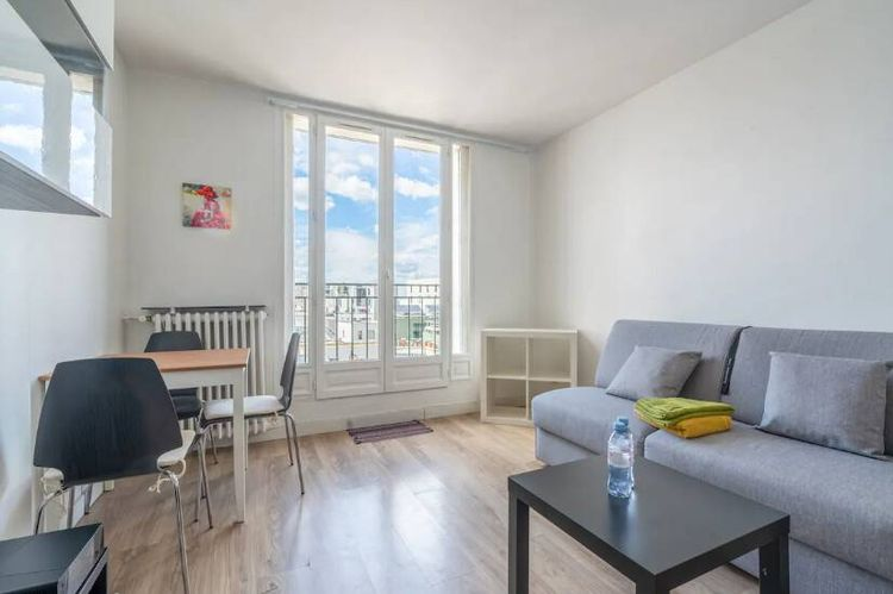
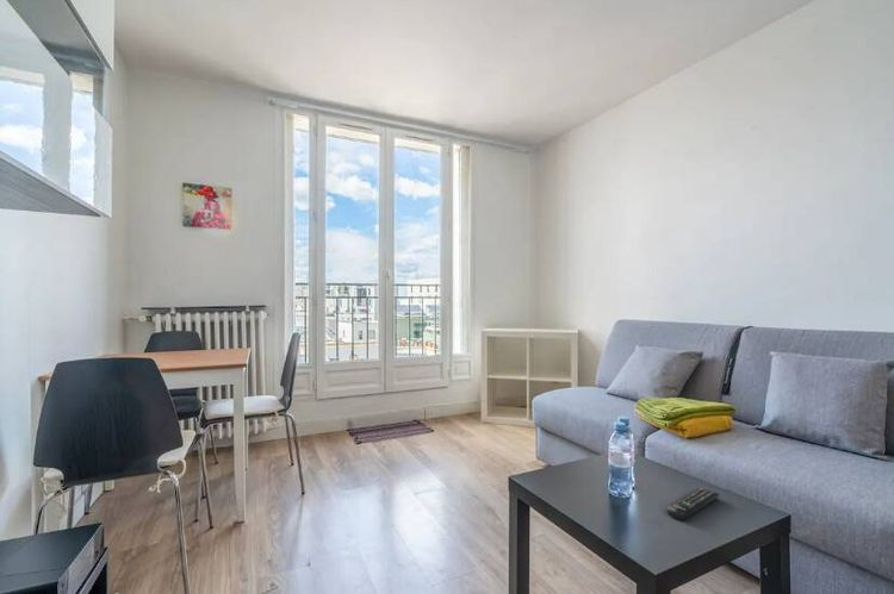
+ remote control [666,486,720,521]
